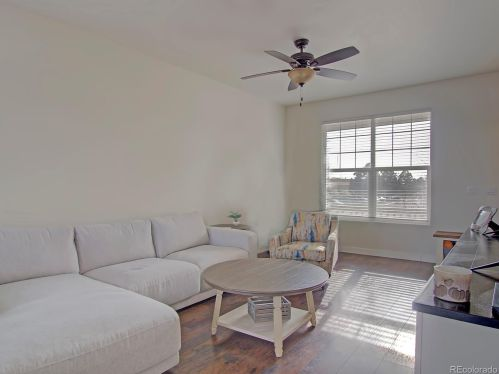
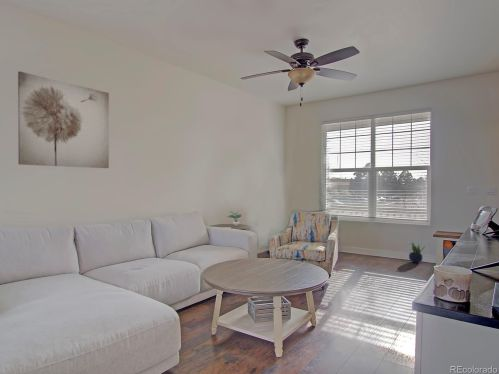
+ wall art [17,70,110,169]
+ potted plant [408,240,426,264]
